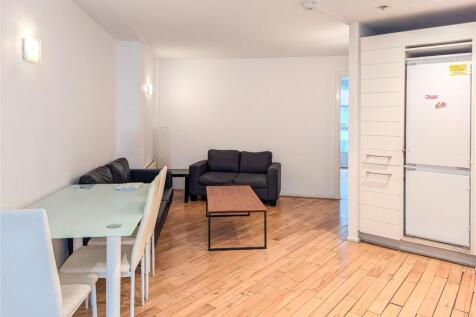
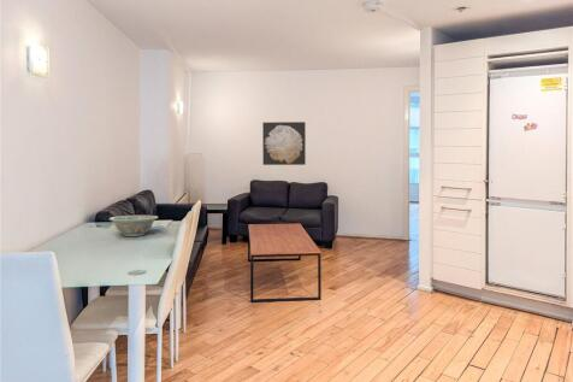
+ decorative bowl [108,214,159,237]
+ wall art [261,121,307,166]
